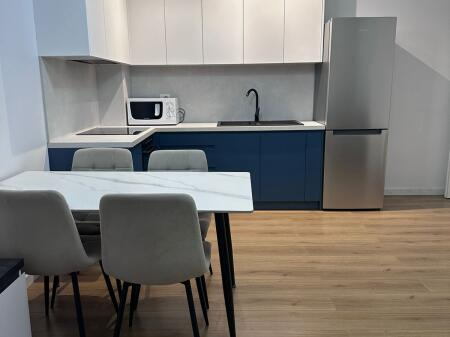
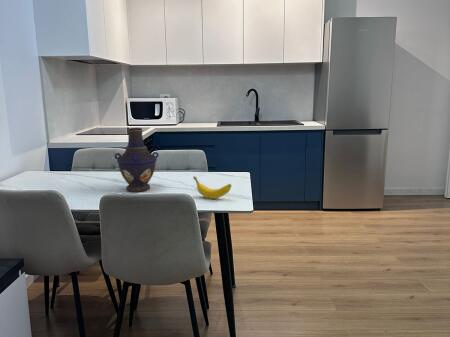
+ vase [114,127,160,193]
+ banana [192,175,232,200]
